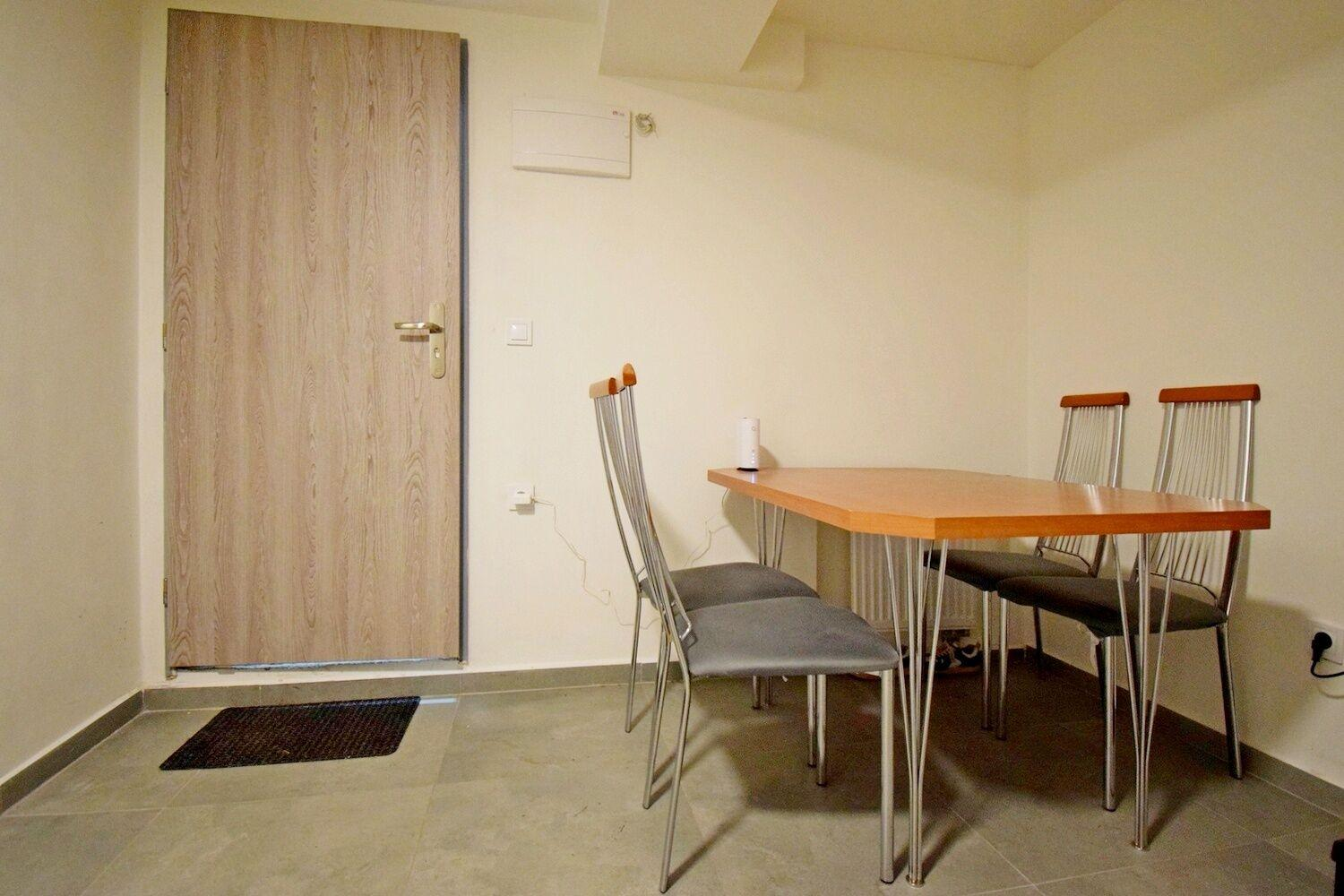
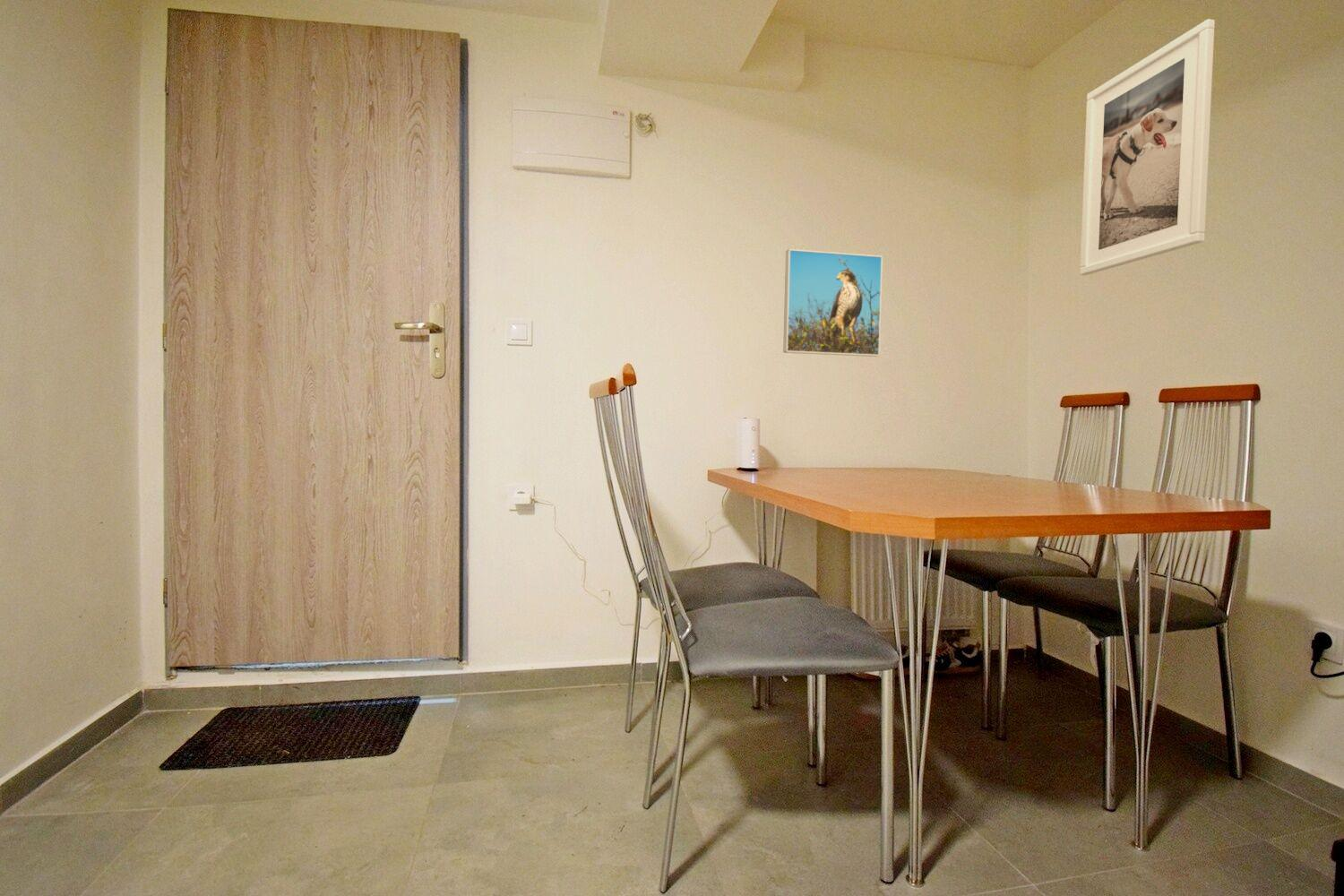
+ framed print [782,248,883,358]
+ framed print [1079,19,1216,276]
